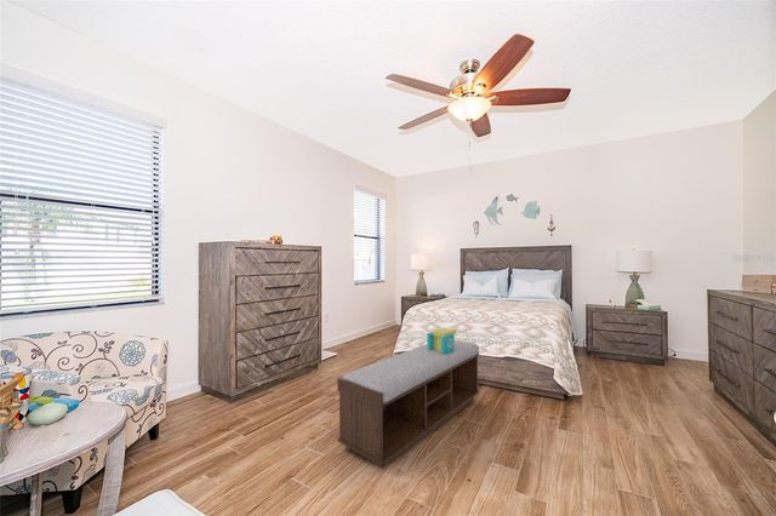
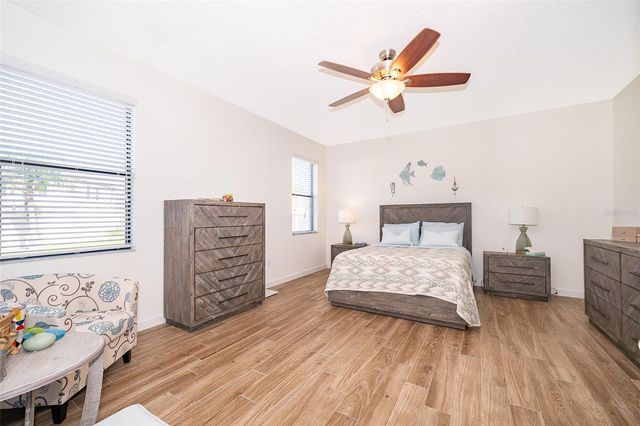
- bench [336,339,480,469]
- decorative box [426,327,457,354]
